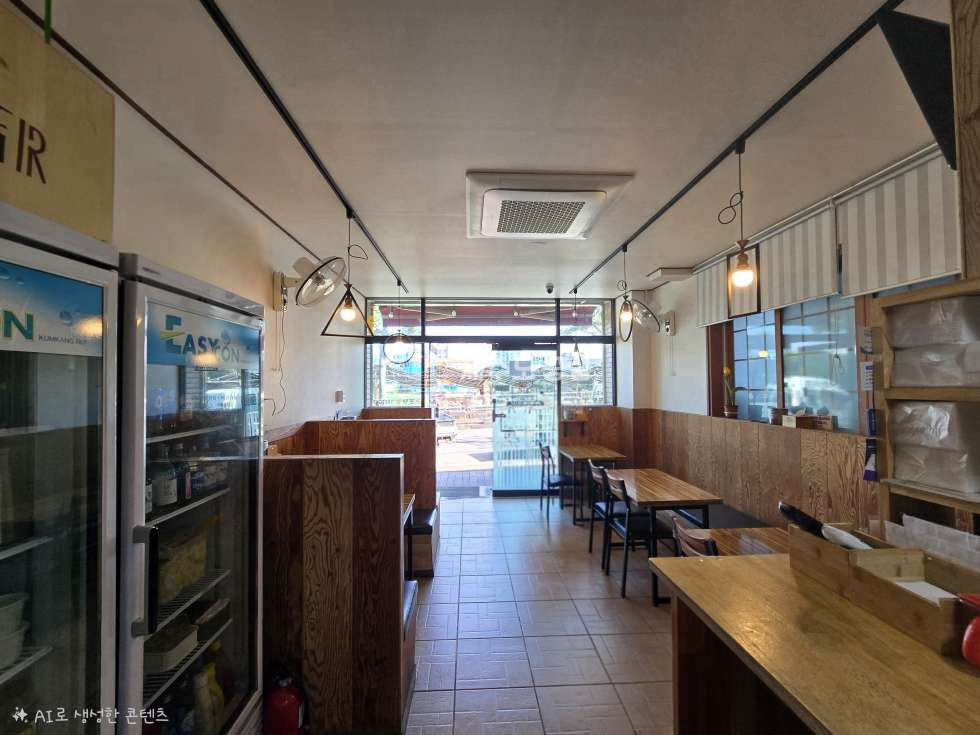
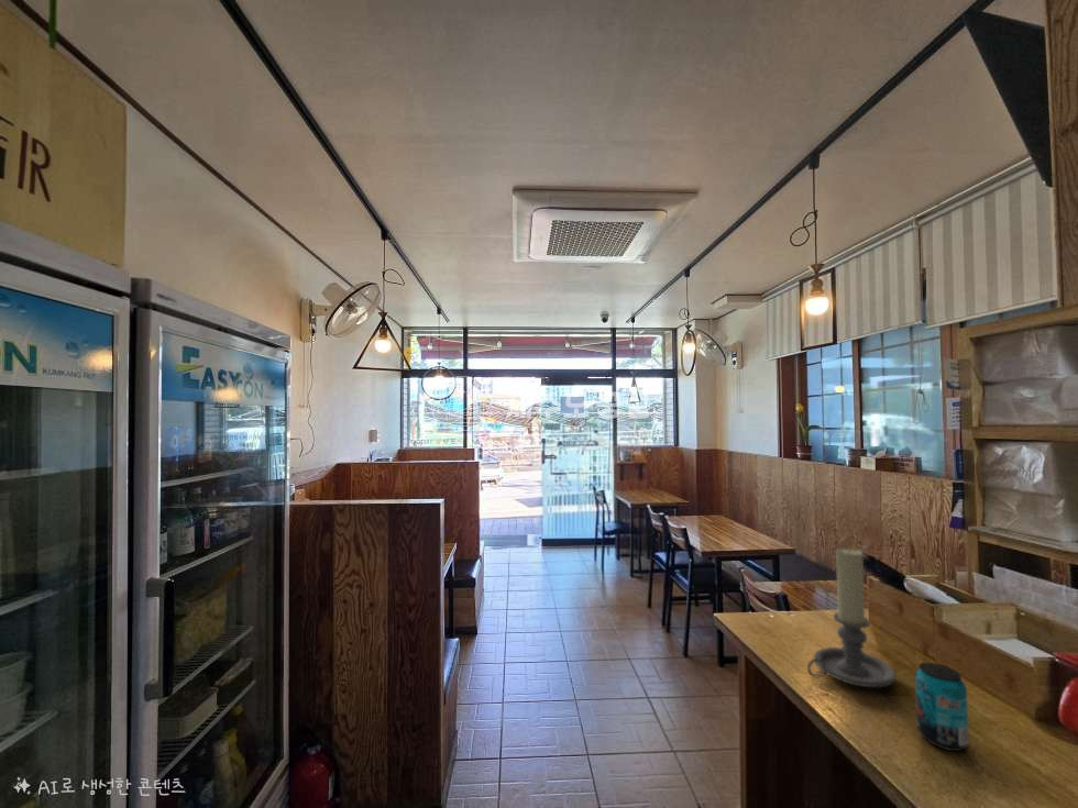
+ candle holder [806,546,897,688]
+ beverage can [914,662,970,752]
